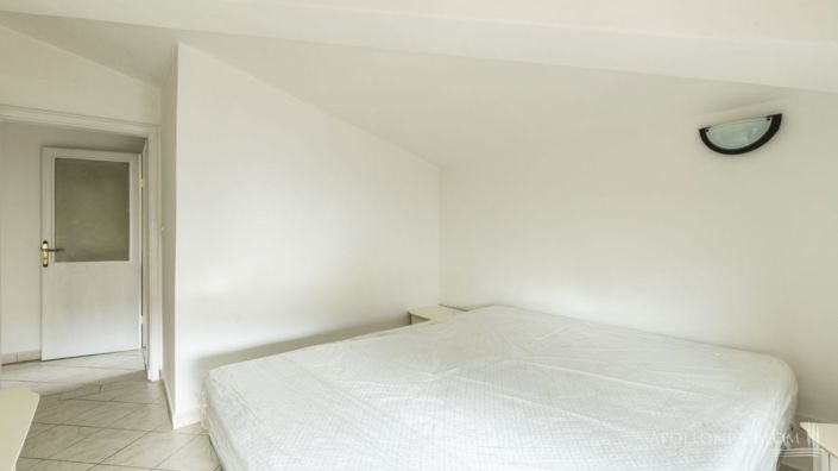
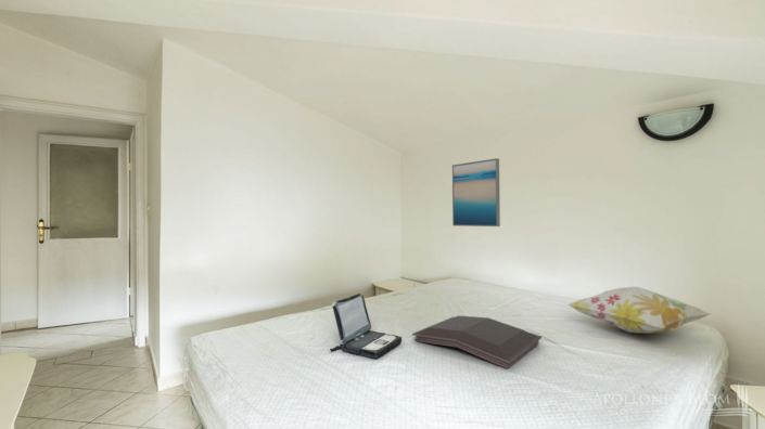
+ wall art [451,157,501,227]
+ serving tray [411,314,543,369]
+ laptop [329,292,403,360]
+ decorative pillow [565,286,711,335]
